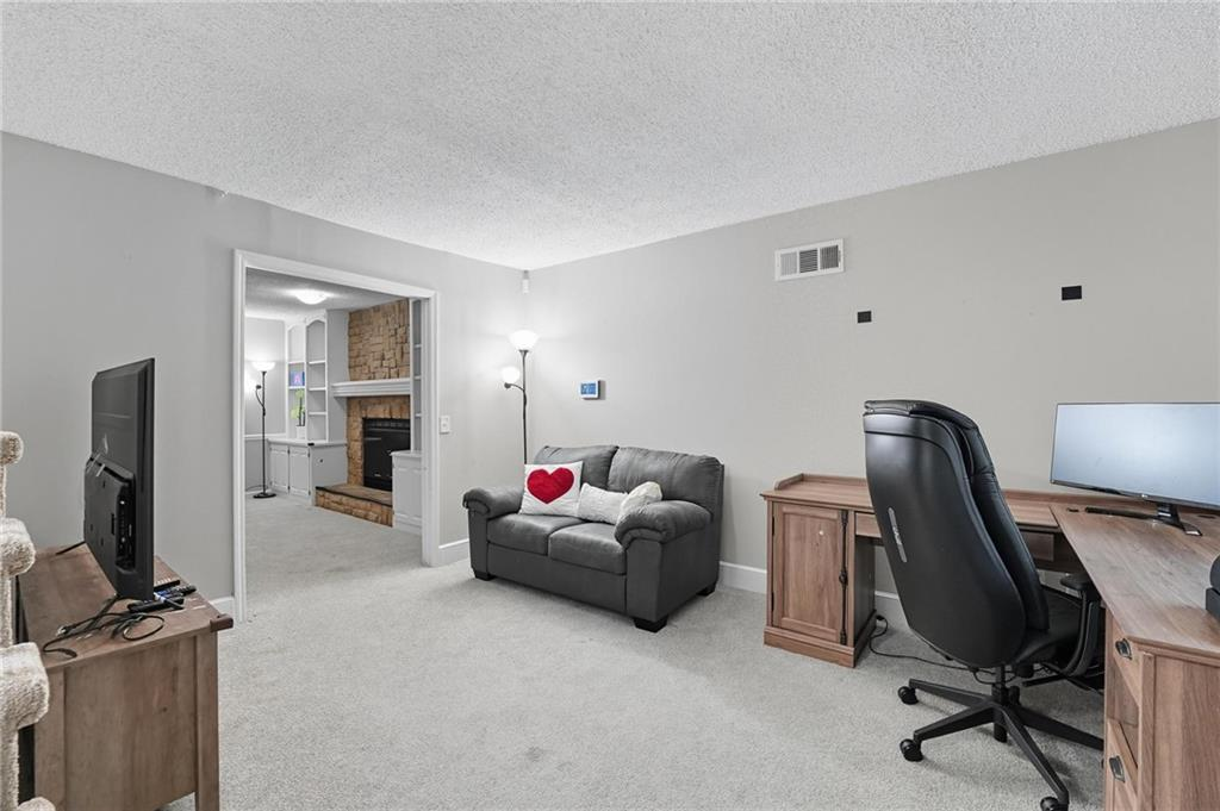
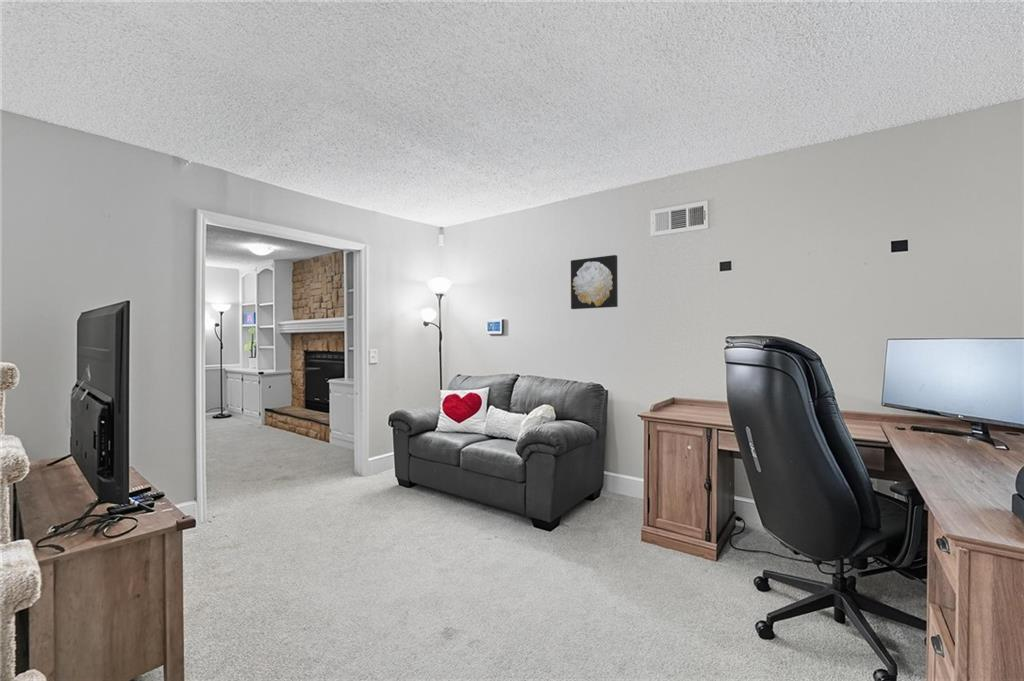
+ wall art [570,254,619,310]
